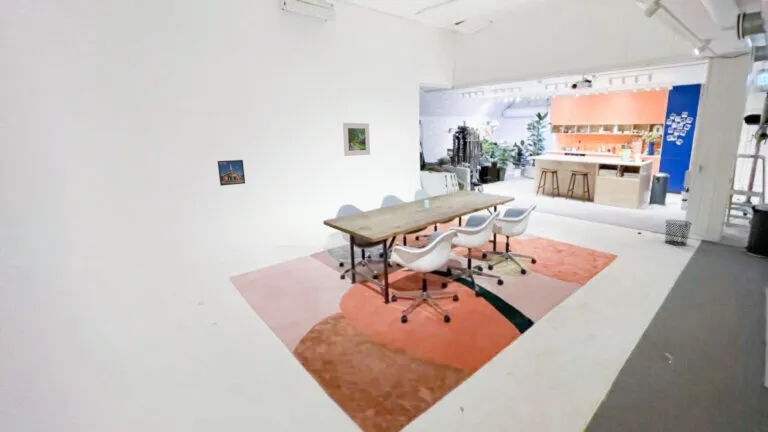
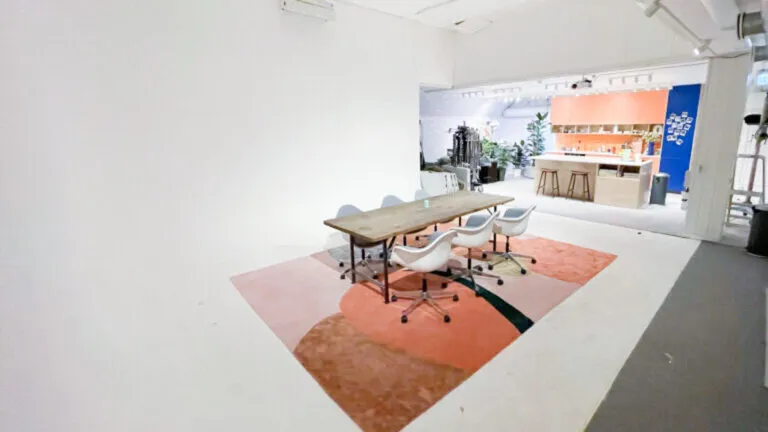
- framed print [342,122,371,157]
- waste bin [664,219,693,247]
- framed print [217,159,246,187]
